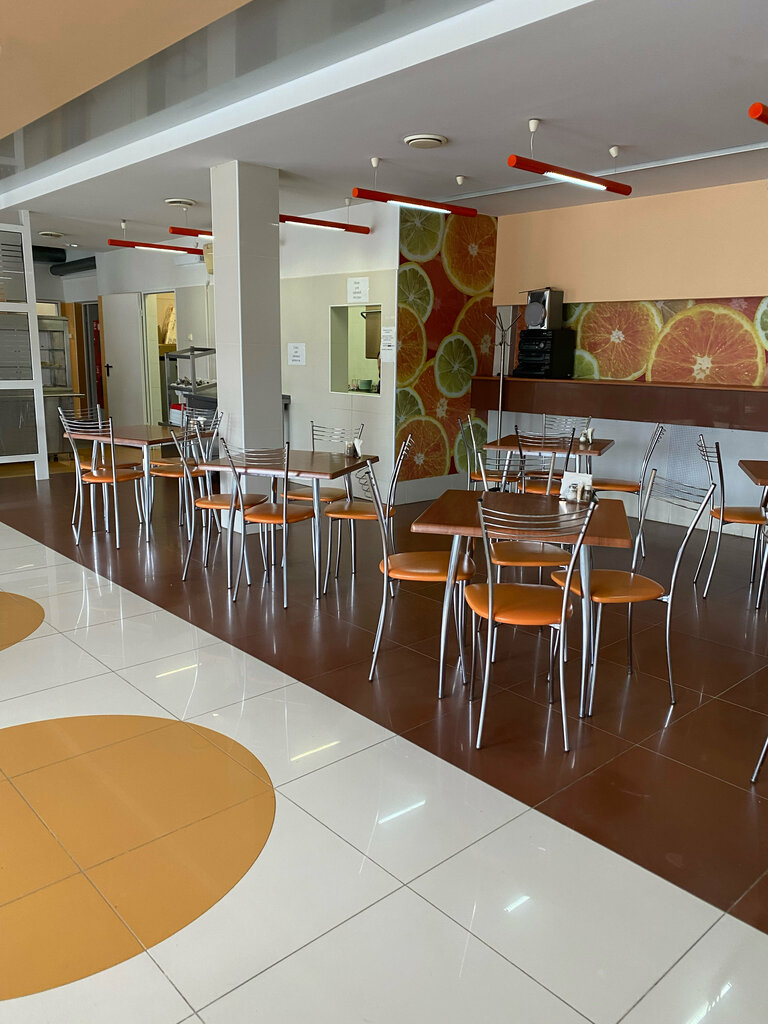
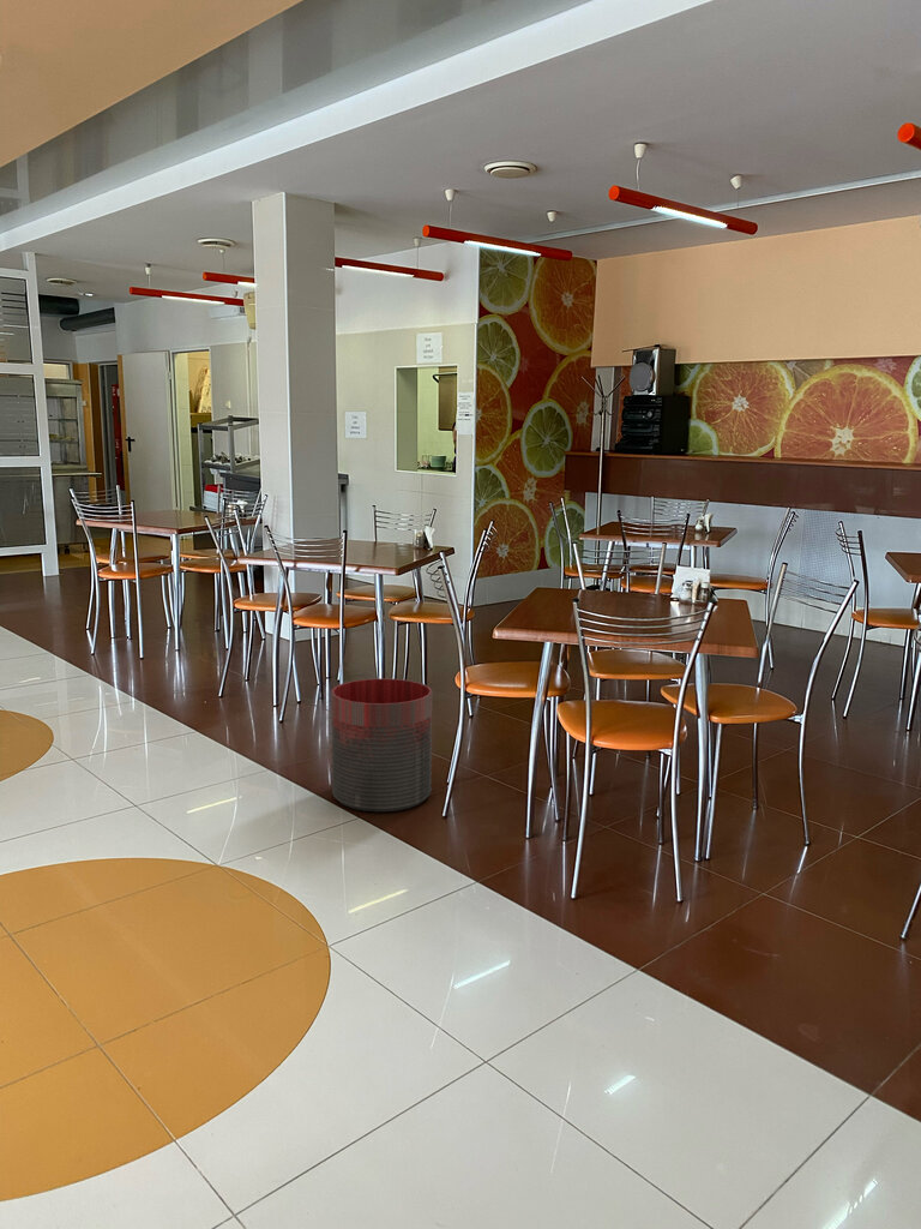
+ trash can [330,677,433,813]
